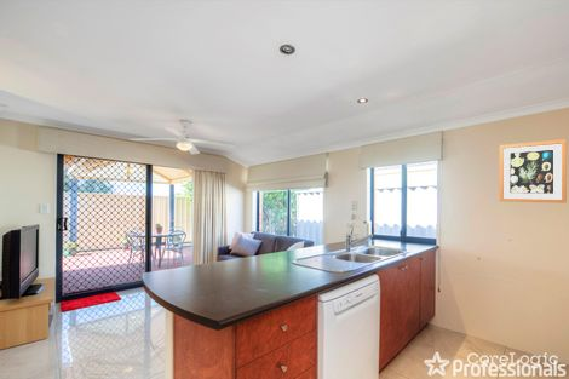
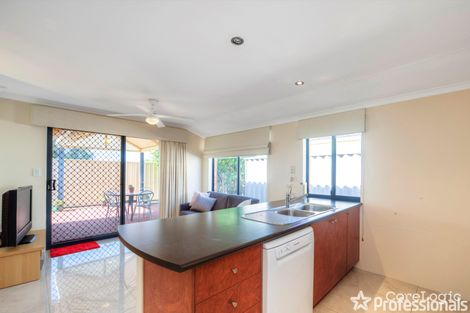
- wall art [499,138,568,205]
